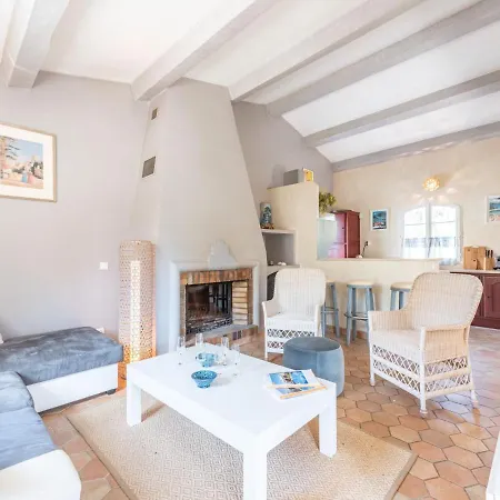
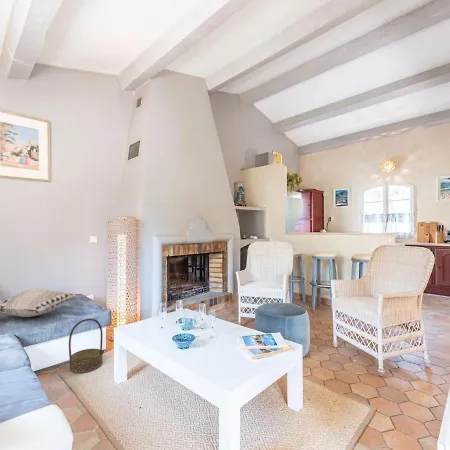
+ decorative pillow [0,288,78,318]
+ basket [68,318,104,374]
